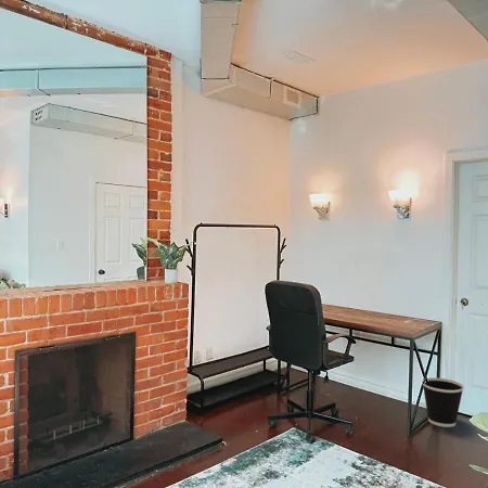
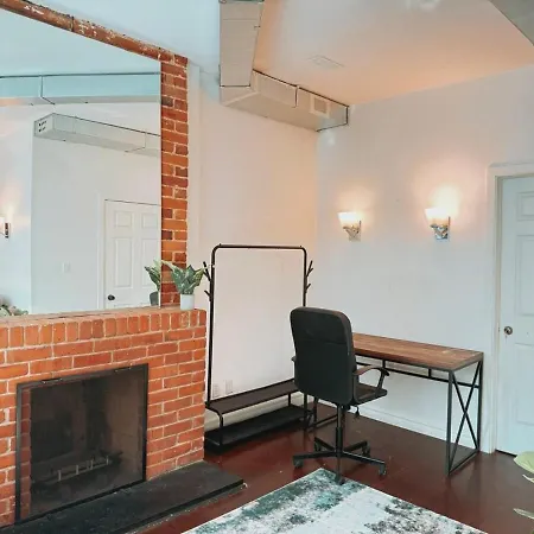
- wastebasket [421,377,465,428]
